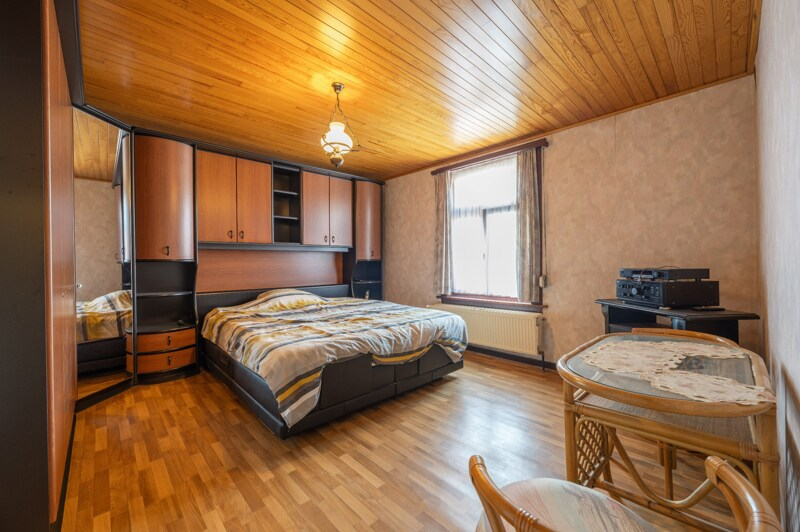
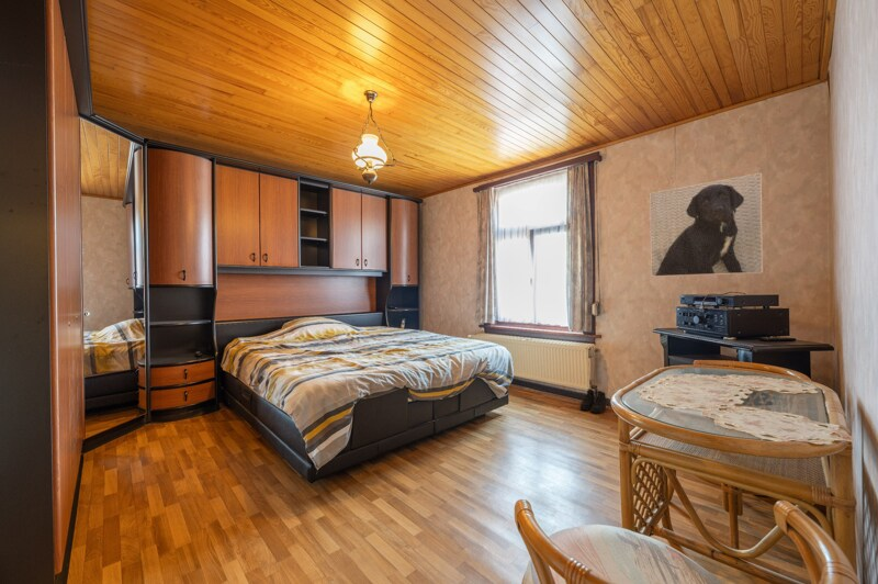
+ boots [579,388,607,414]
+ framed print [649,171,764,278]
